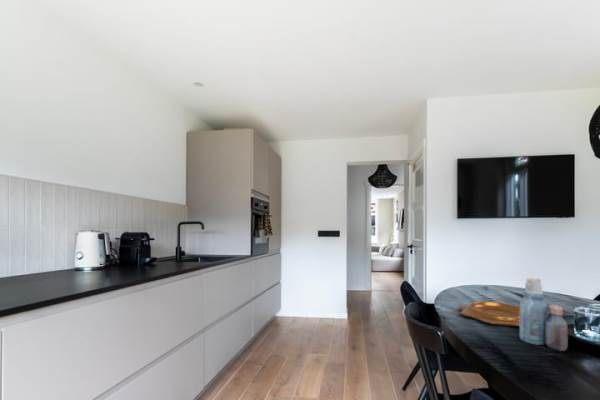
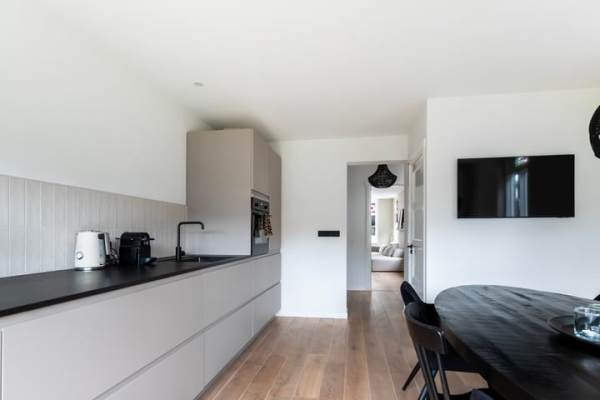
- bottle [518,277,569,352]
- decorative bowl [457,301,520,327]
